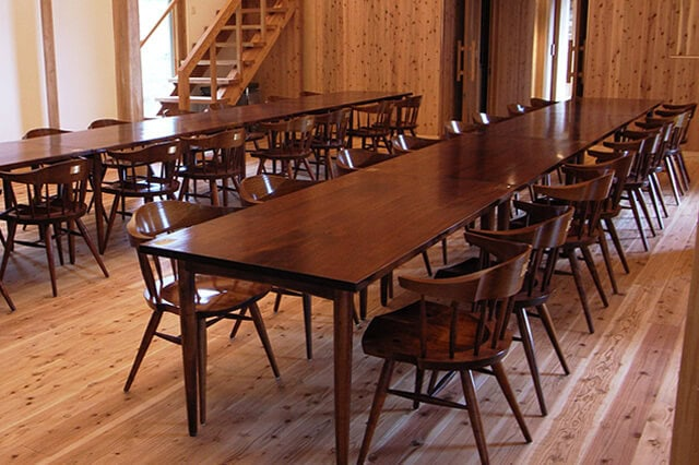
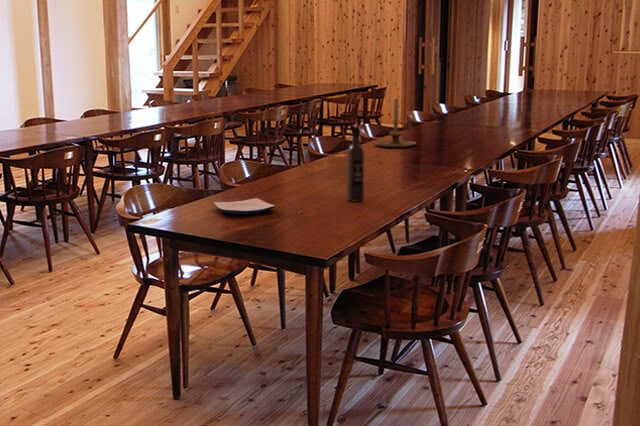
+ candle holder [374,98,417,148]
+ wine bottle [346,125,365,202]
+ plate [213,197,276,215]
